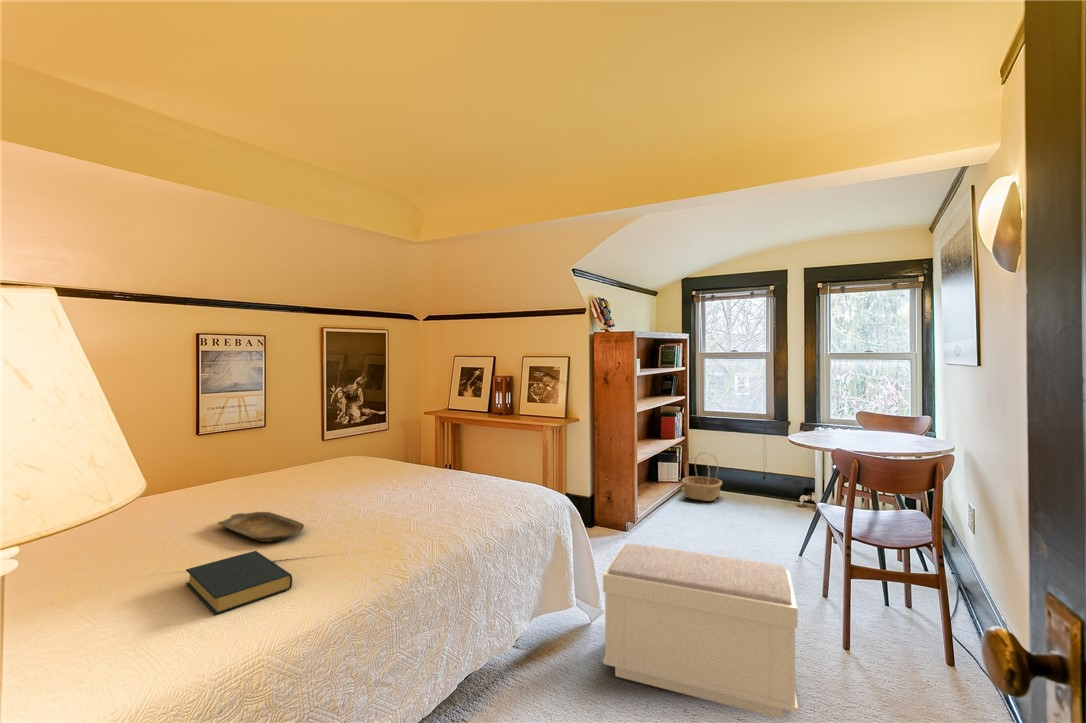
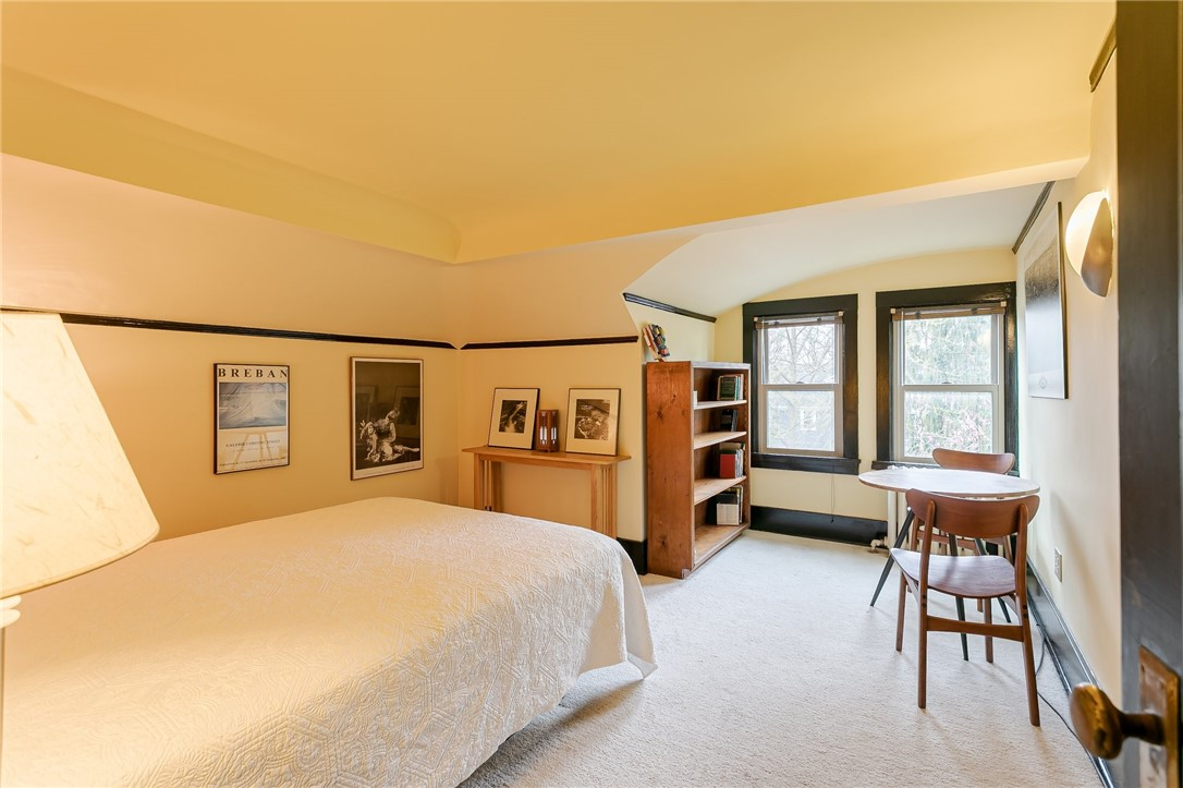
- hardback book [185,550,293,615]
- bench [602,543,799,720]
- serving tray [217,511,305,543]
- basket [681,451,723,502]
